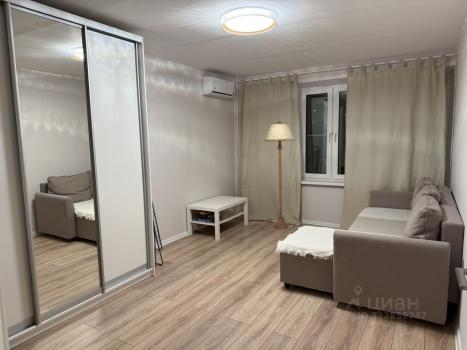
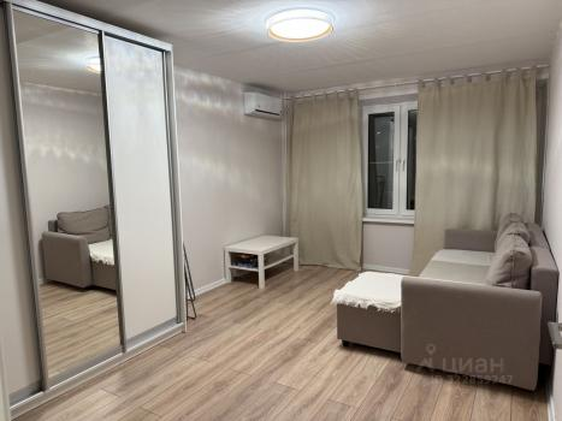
- floor lamp [264,121,296,230]
